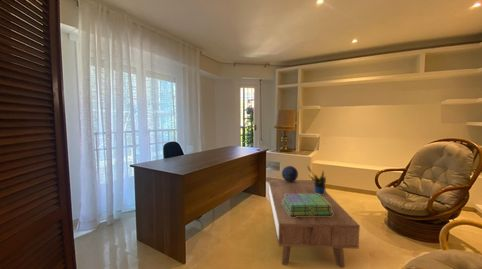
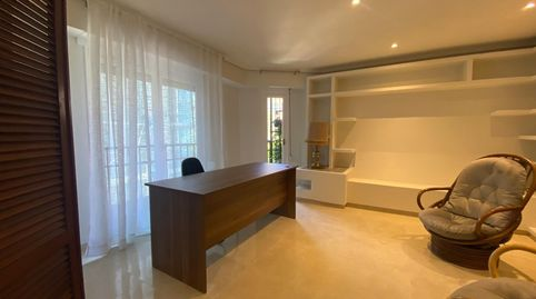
- potted plant [306,164,327,195]
- decorative sphere [281,165,299,182]
- coffee table [267,179,361,269]
- stack of books [282,194,333,217]
